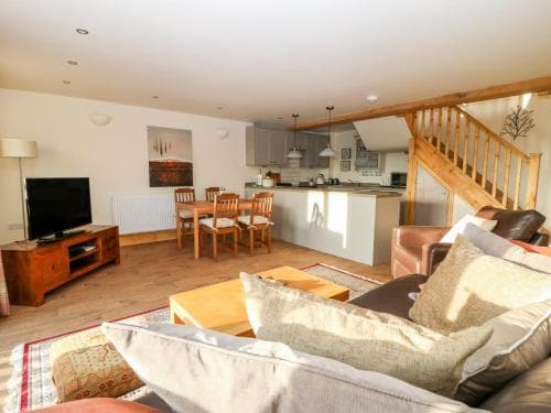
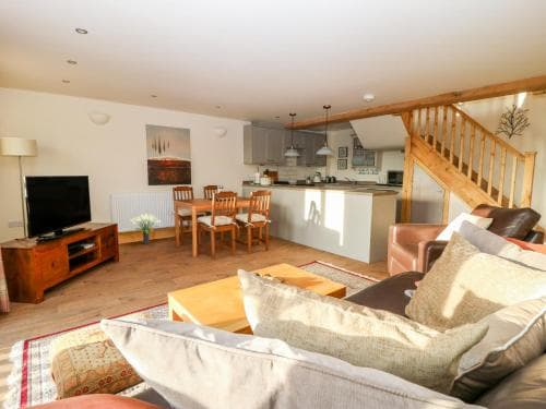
+ potted plant [129,213,162,245]
